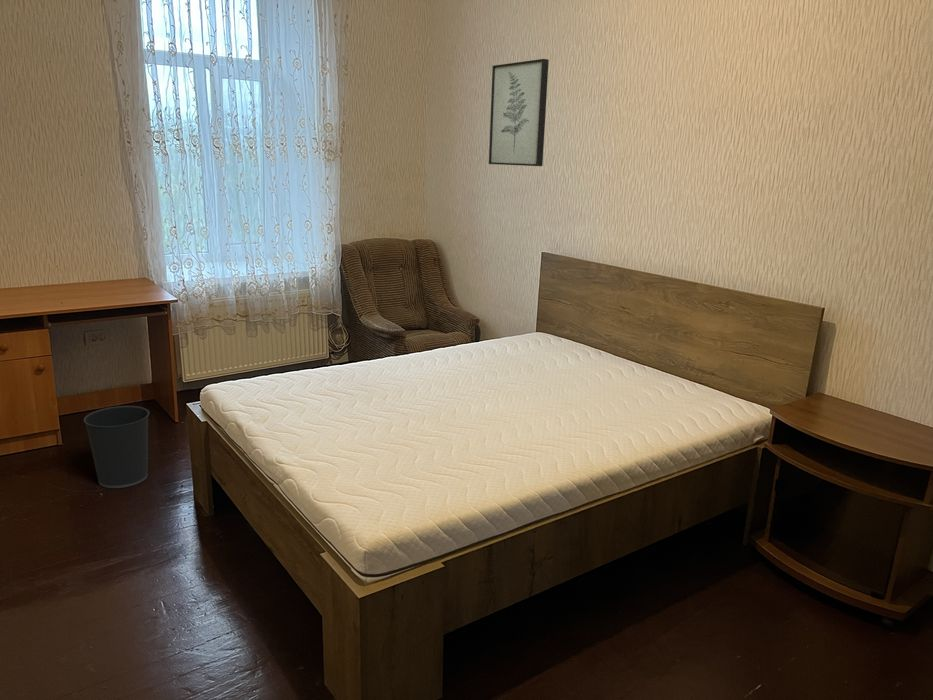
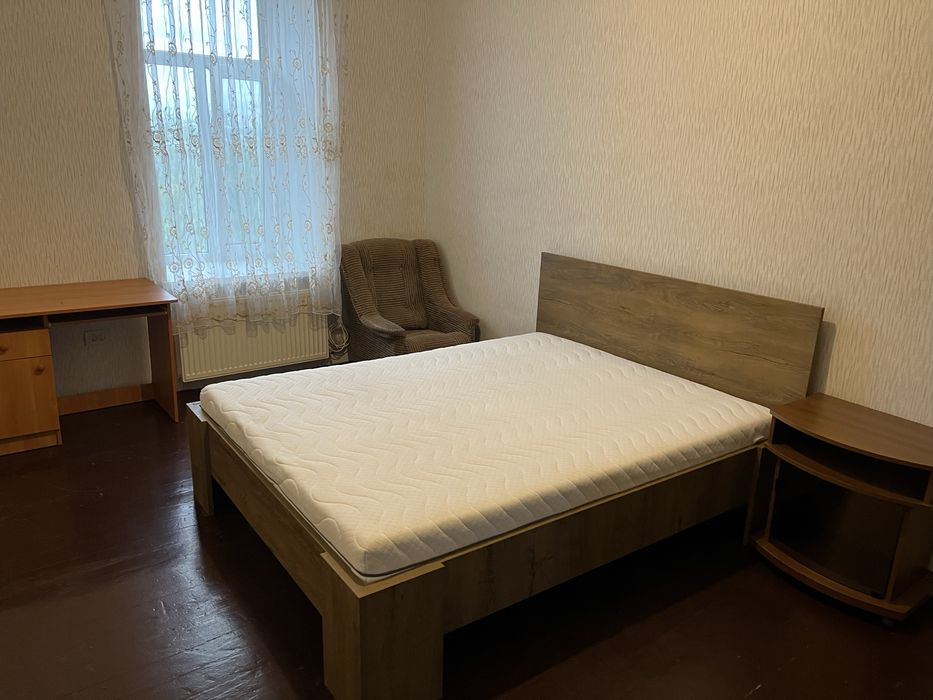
- wastebasket [83,405,150,489]
- wall art [488,58,550,167]
